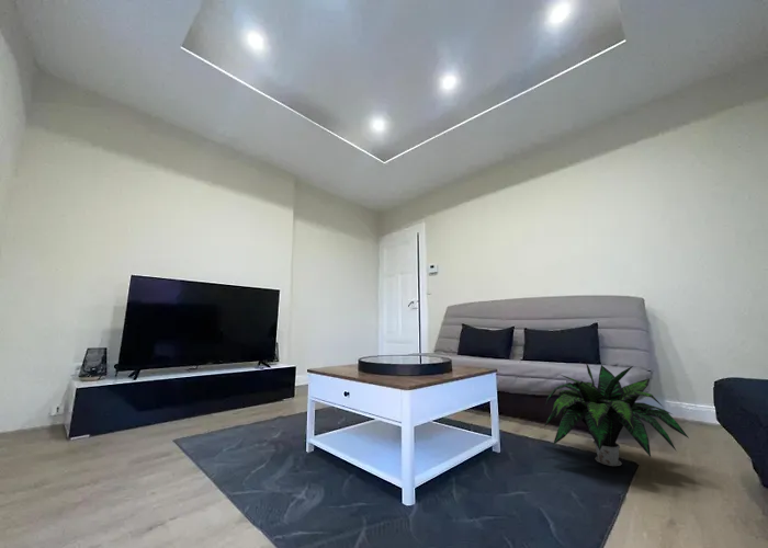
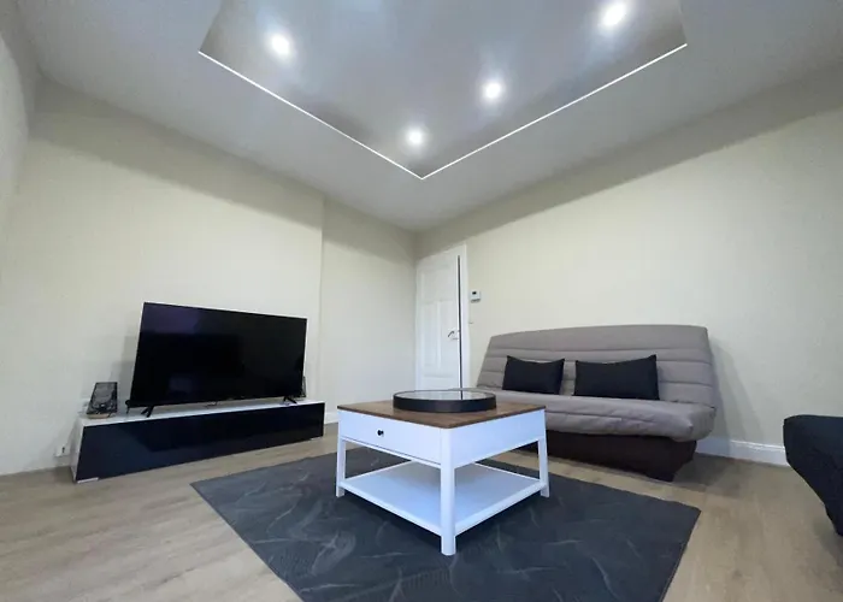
- potted plant [543,361,690,467]
